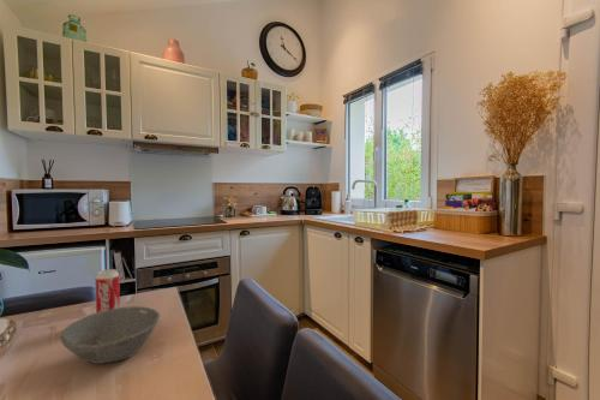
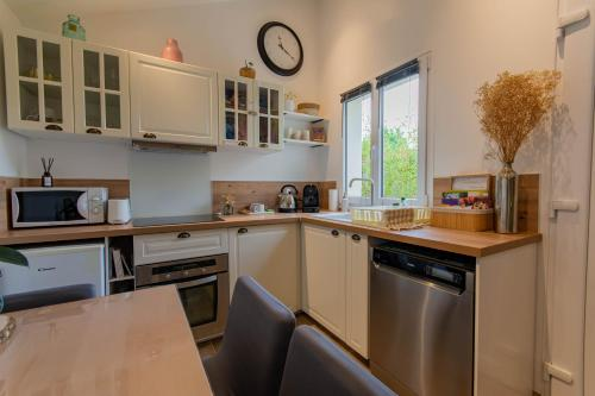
- bowl [59,305,161,365]
- beverage can [95,268,121,314]
